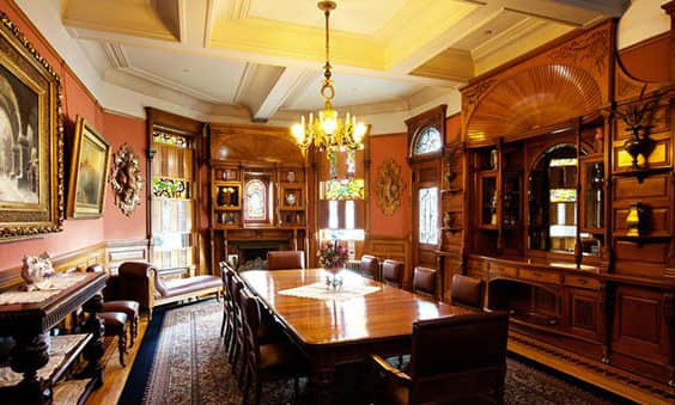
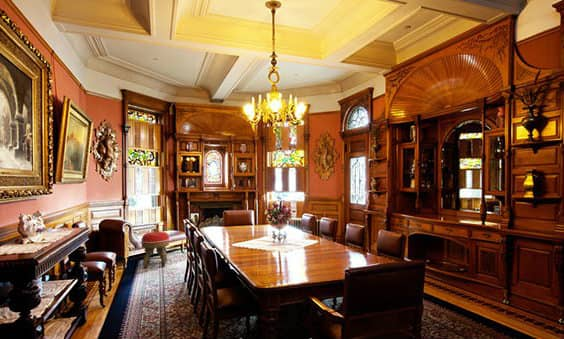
+ footstool [140,230,170,270]
